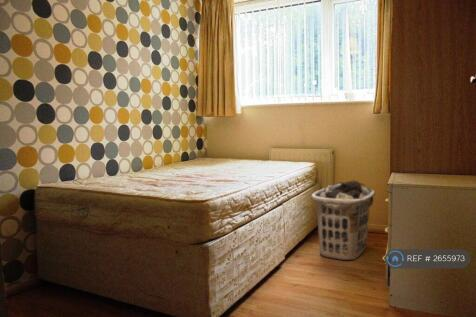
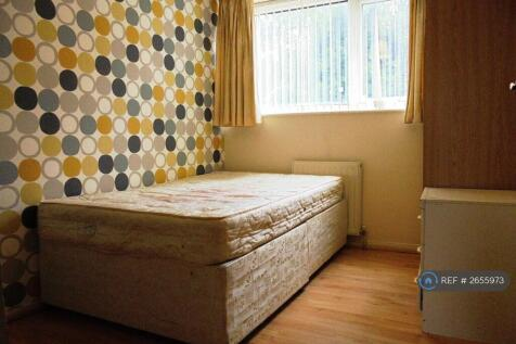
- clothes hamper [310,179,376,261]
